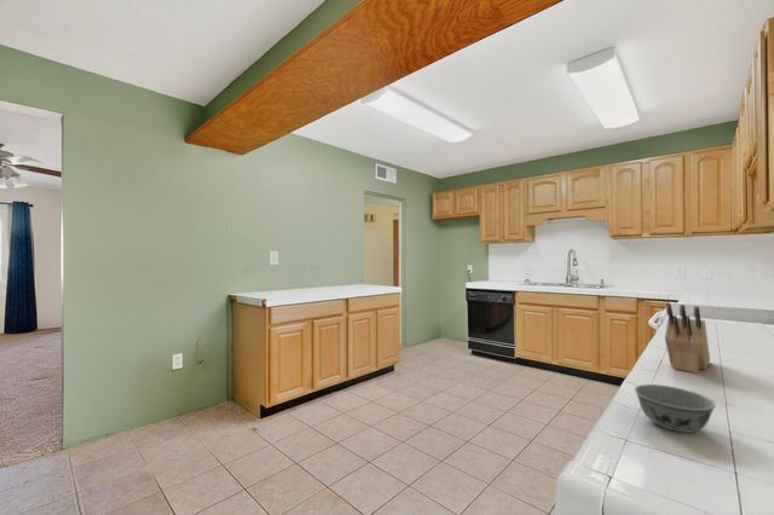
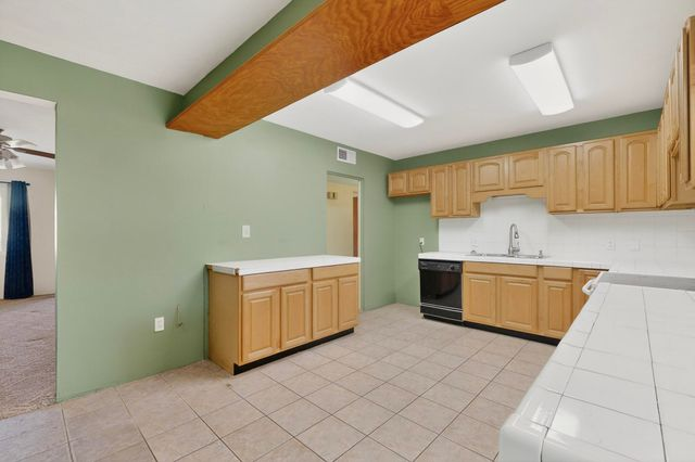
- bowl [634,383,717,433]
- knife block [664,302,711,374]
